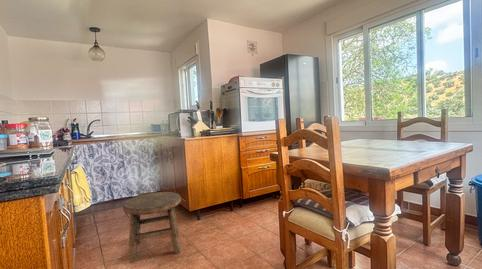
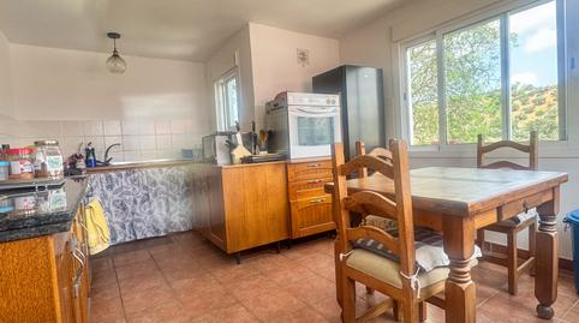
- stool [122,191,182,264]
